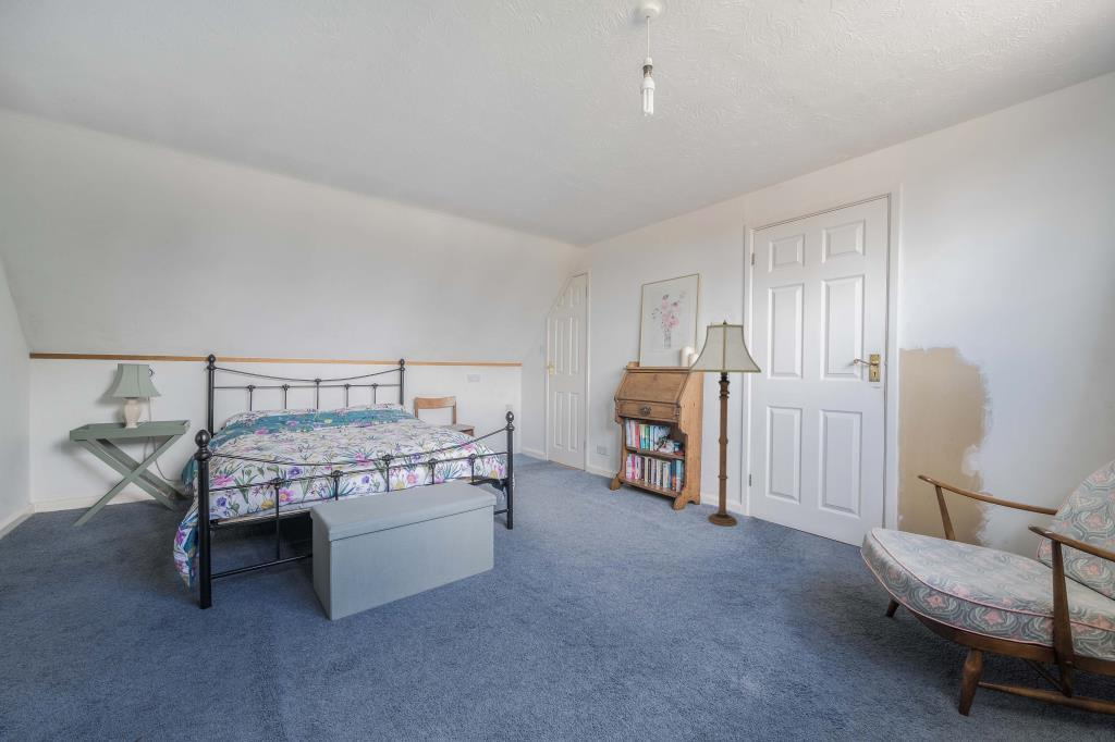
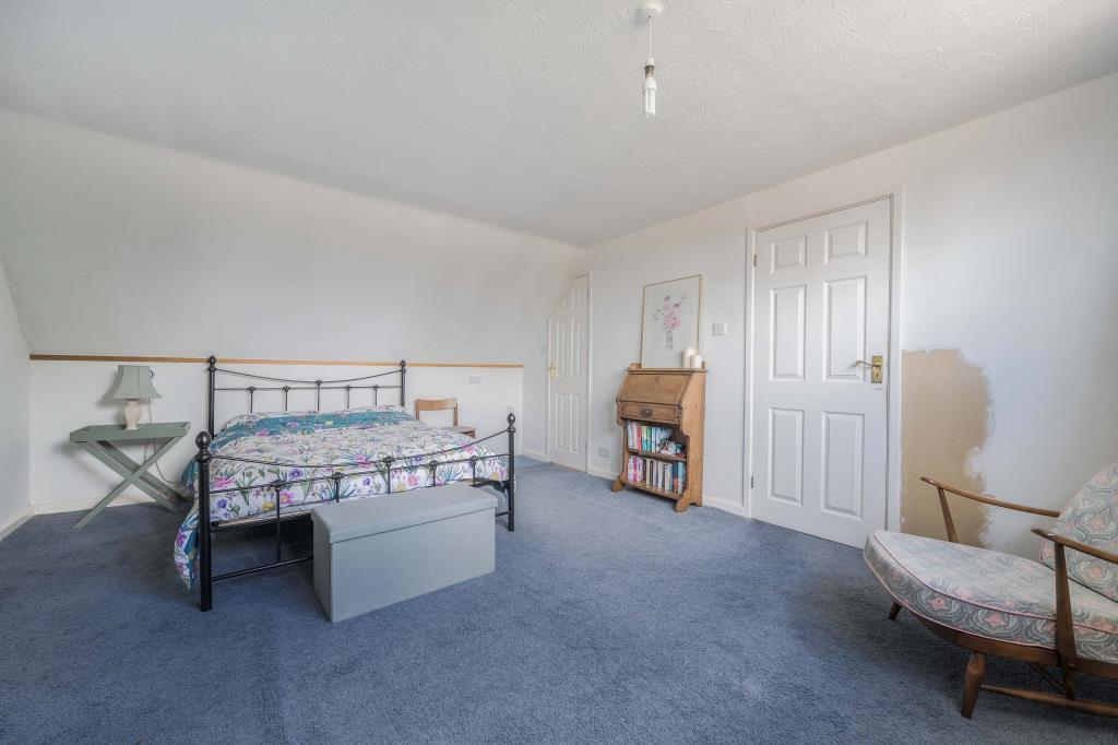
- floor lamp [688,319,762,527]
